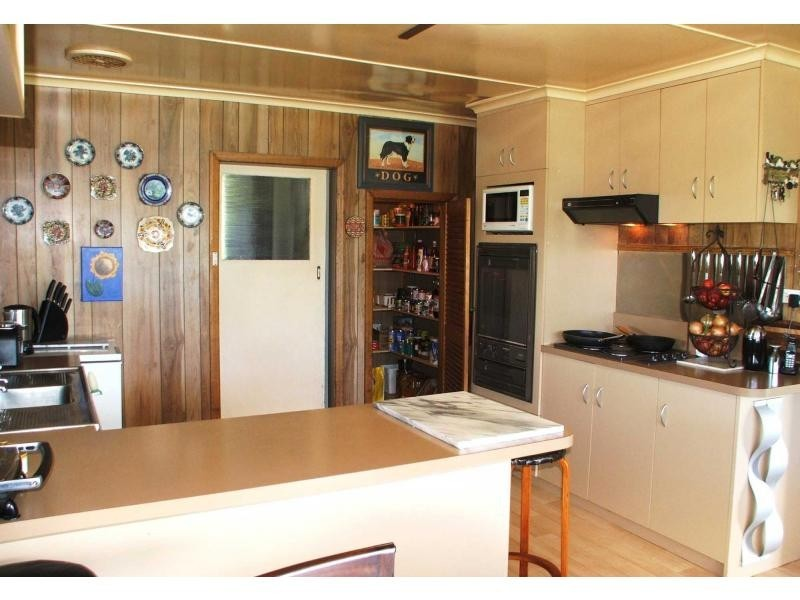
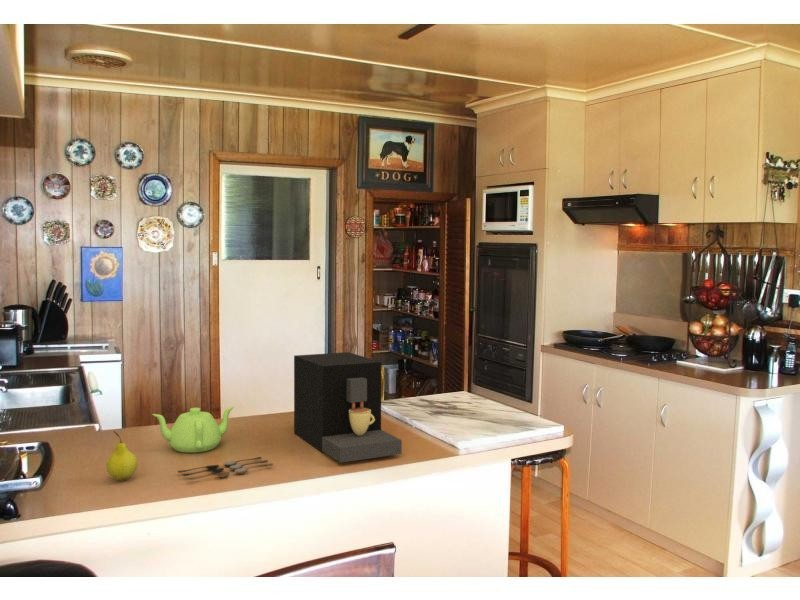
+ teapot [151,406,235,454]
+ fruit [106,430,139,482]
+ coffee maker [293,351,403,464]
+ spoon [177,456,274,481]
